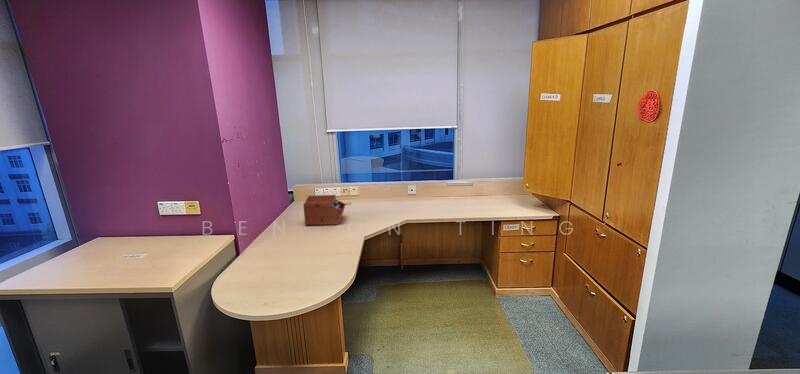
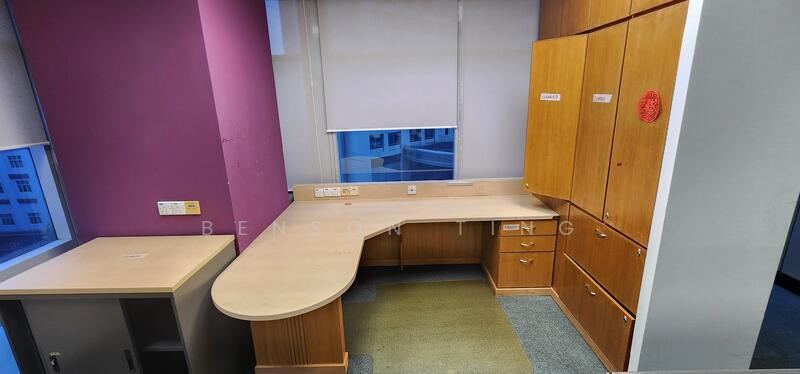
- sewing box [302,194,347,227]
